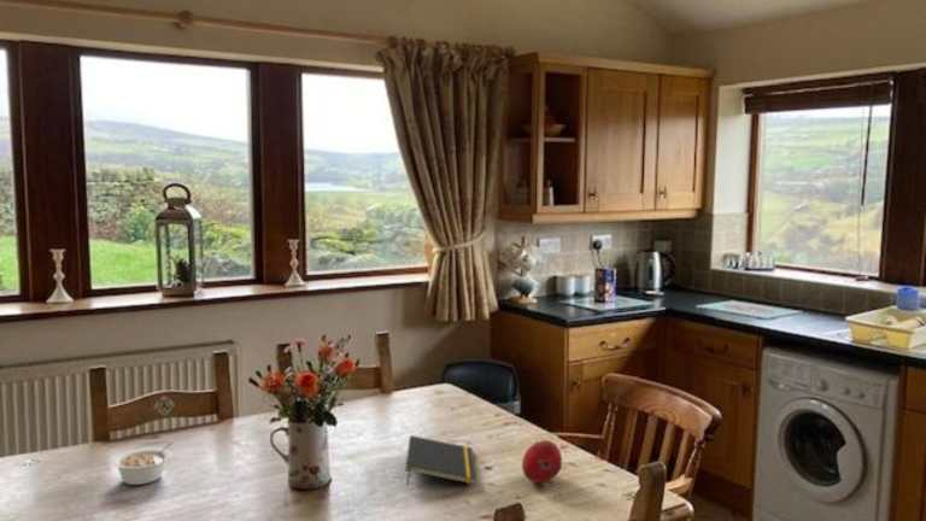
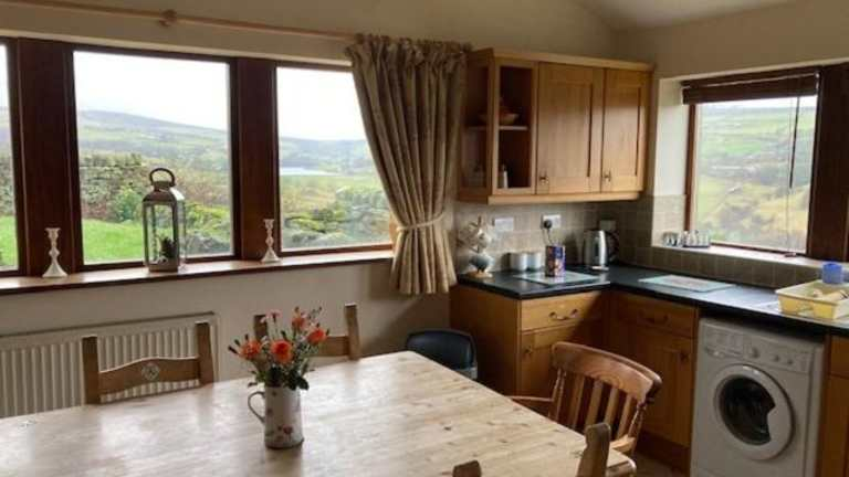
- fruit [521,439,563,484]
- legume [112,441,175,486]
- notepad [404,434,477,487]
